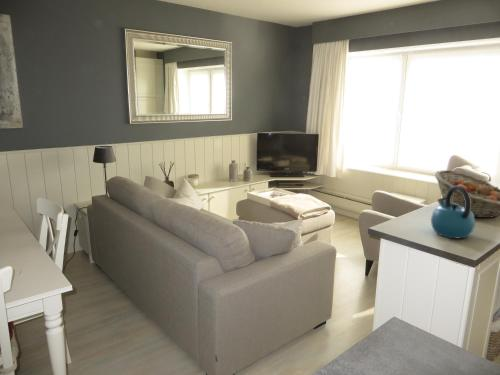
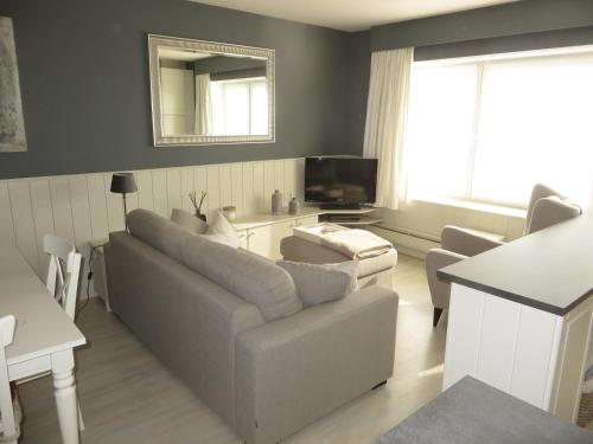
- kettle [430,186,476,239]
- fruit basket [434,169,500,219]
